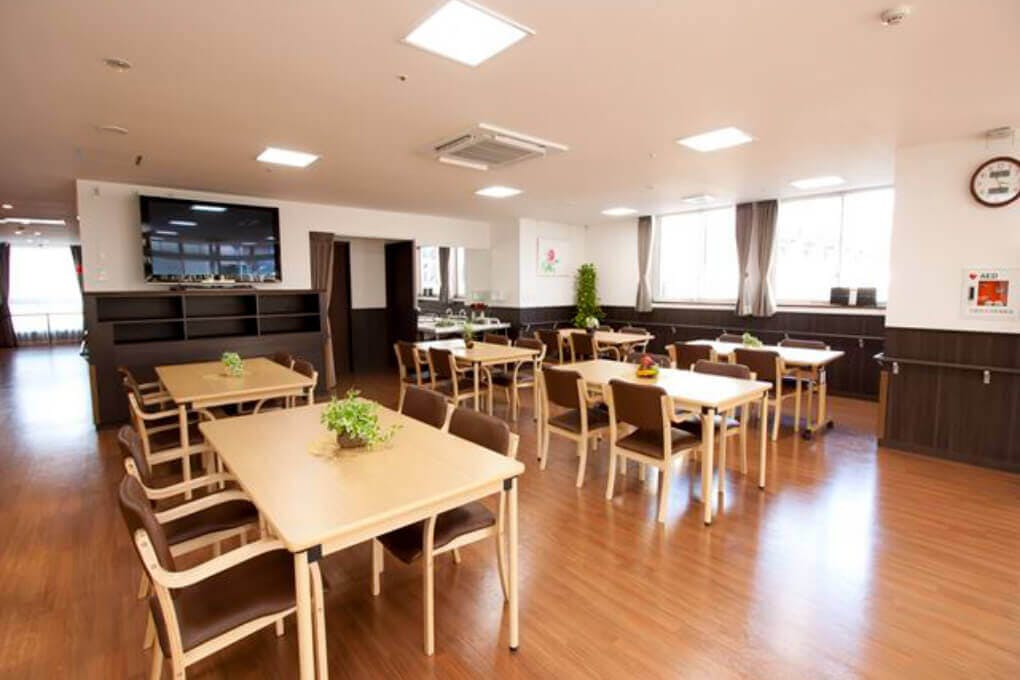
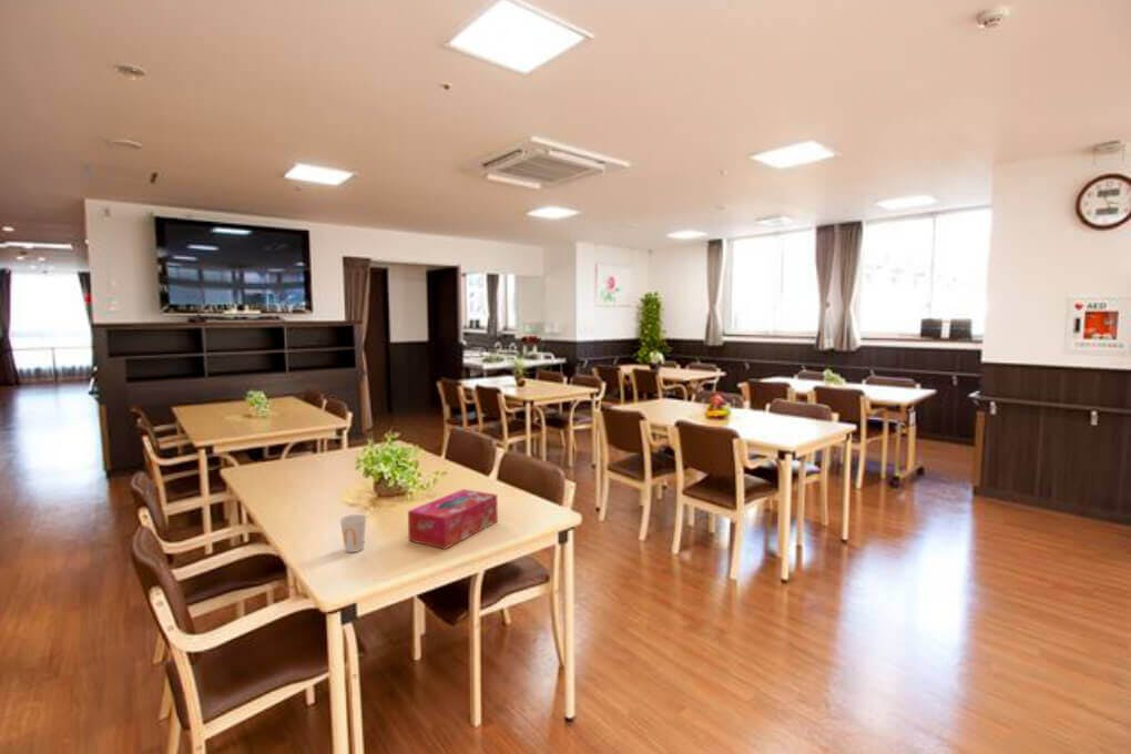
+ cup [338,513,368,553]
+ tissue box [407,488,499,550]
